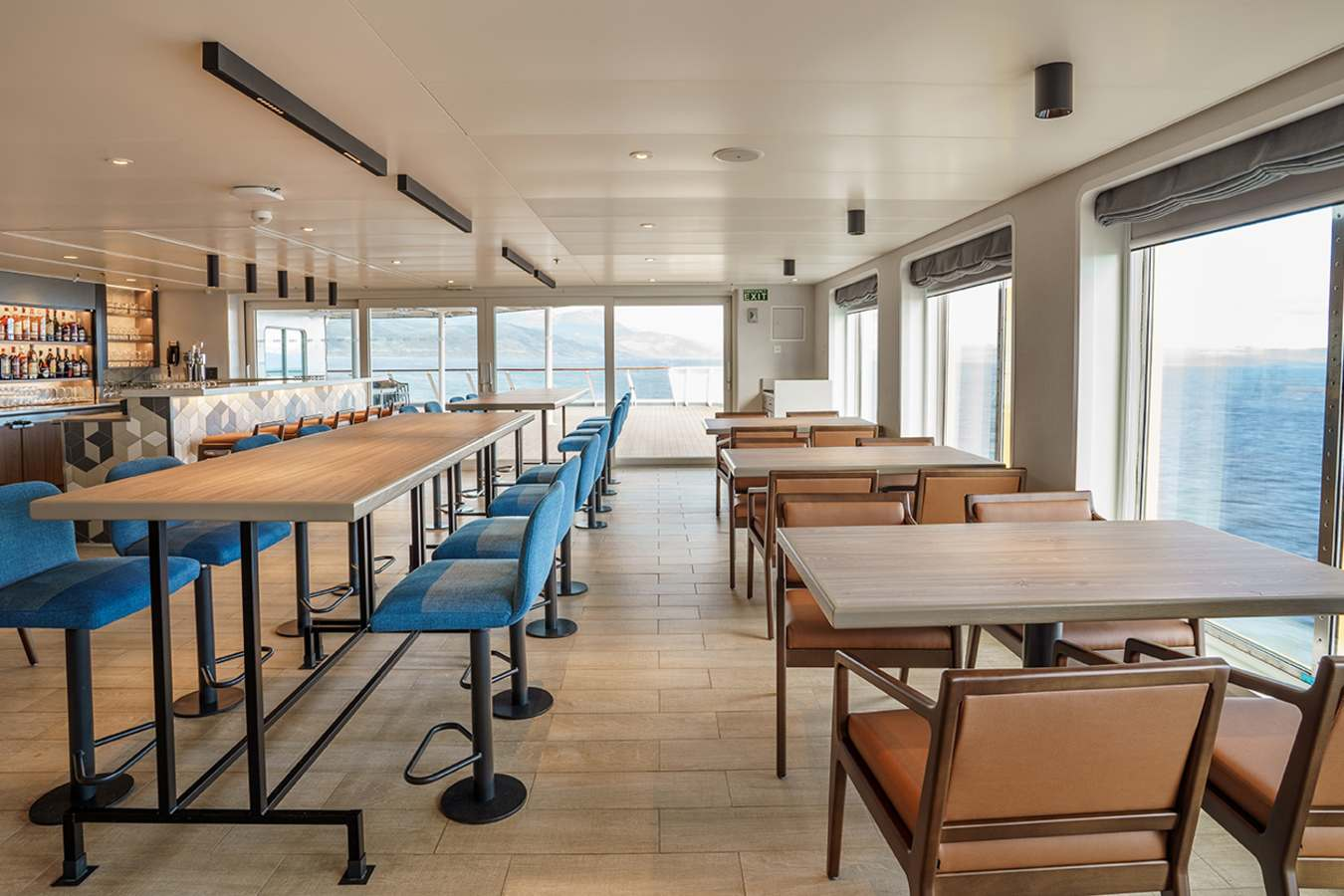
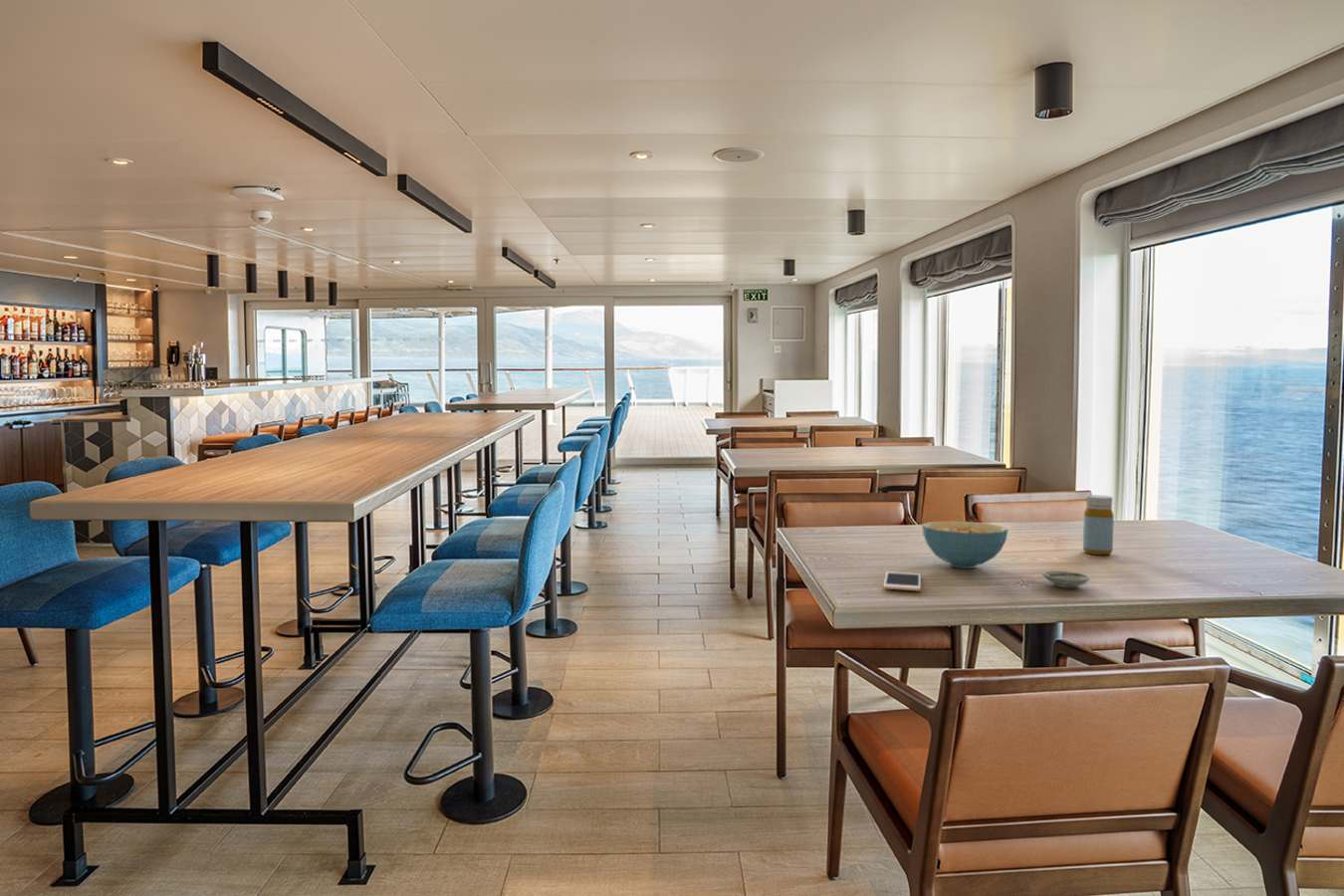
+ cereal bowl [921,520,1008,569]
+ saucer [1041,569,1091,588]
+ bottle [1082,494,1115,556]
+ cell phone [882,570,922,591]
